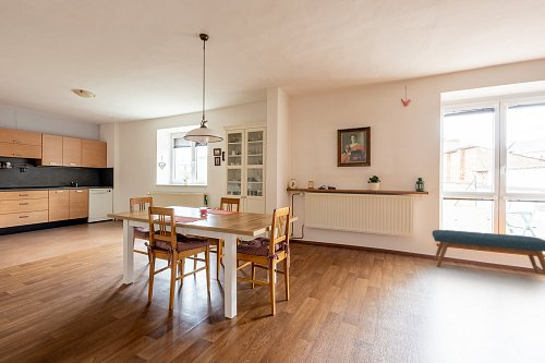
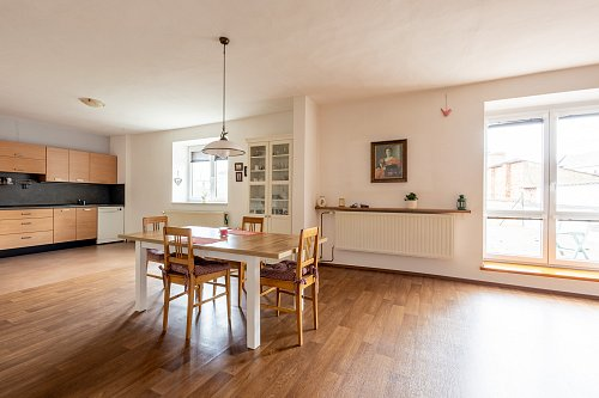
- bench [432,229,545,275]
